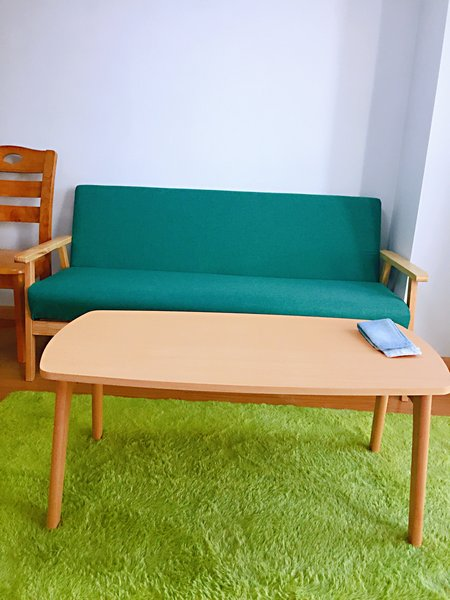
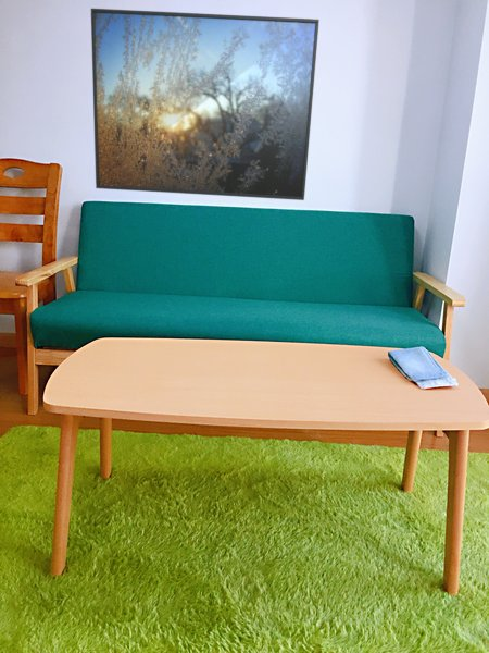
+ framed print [90,8,321,201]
